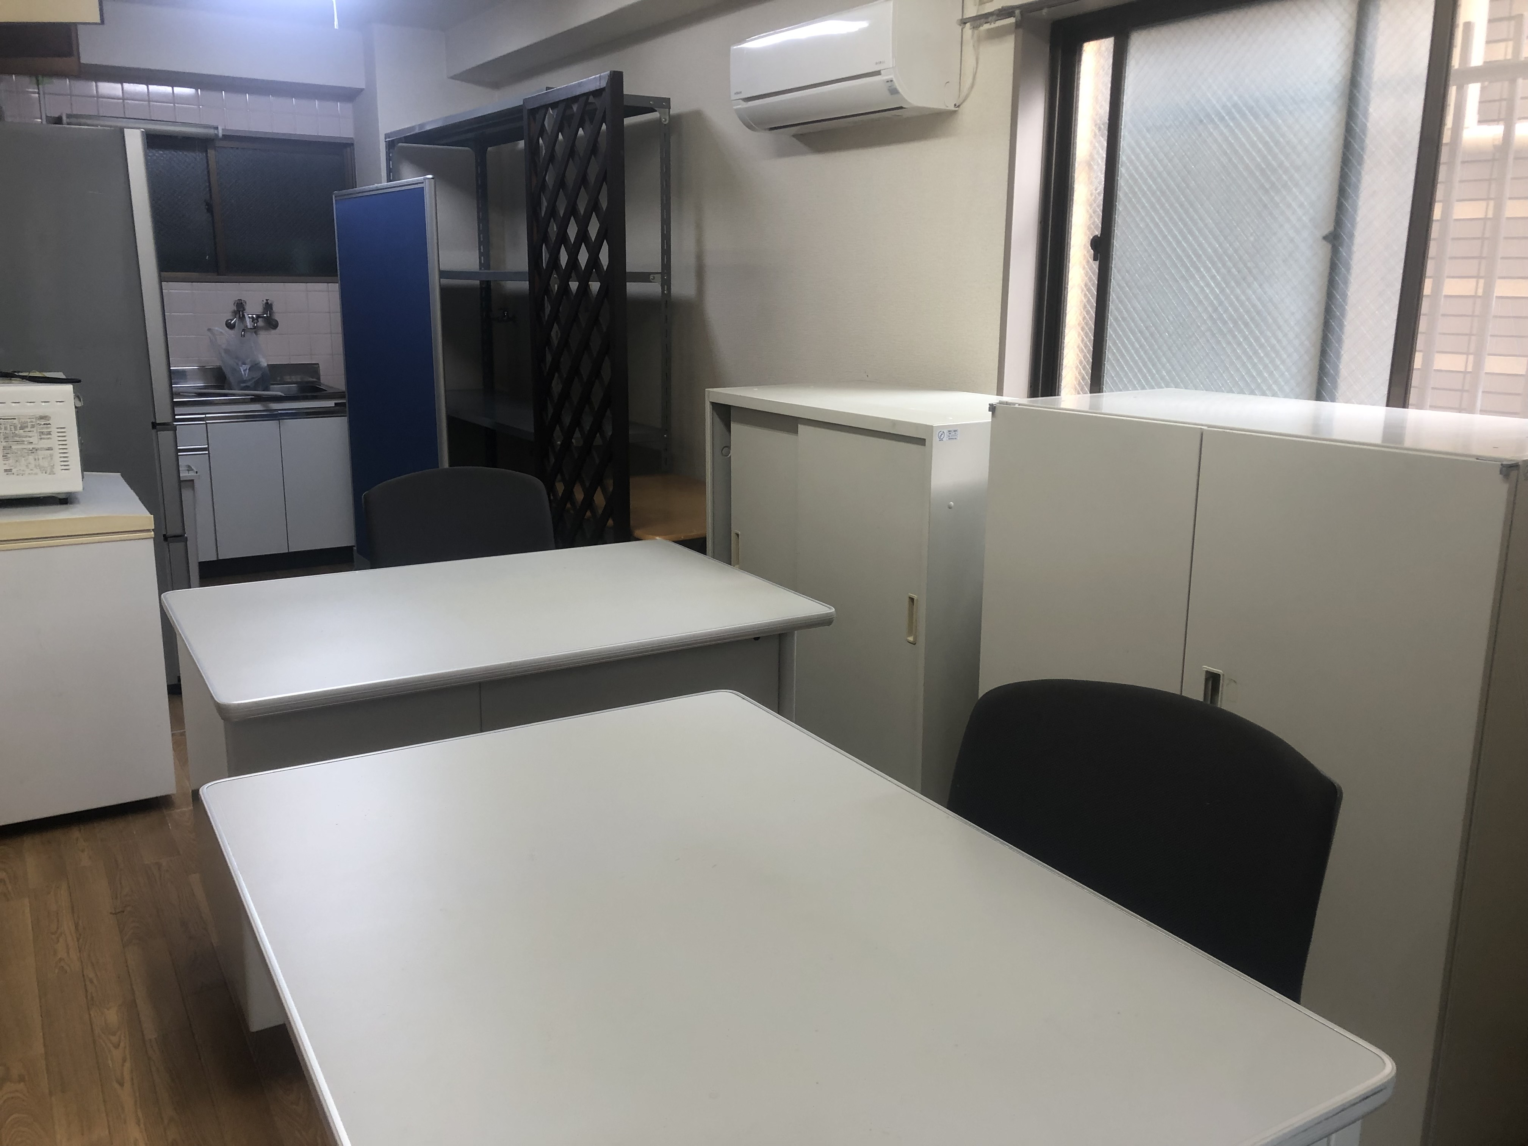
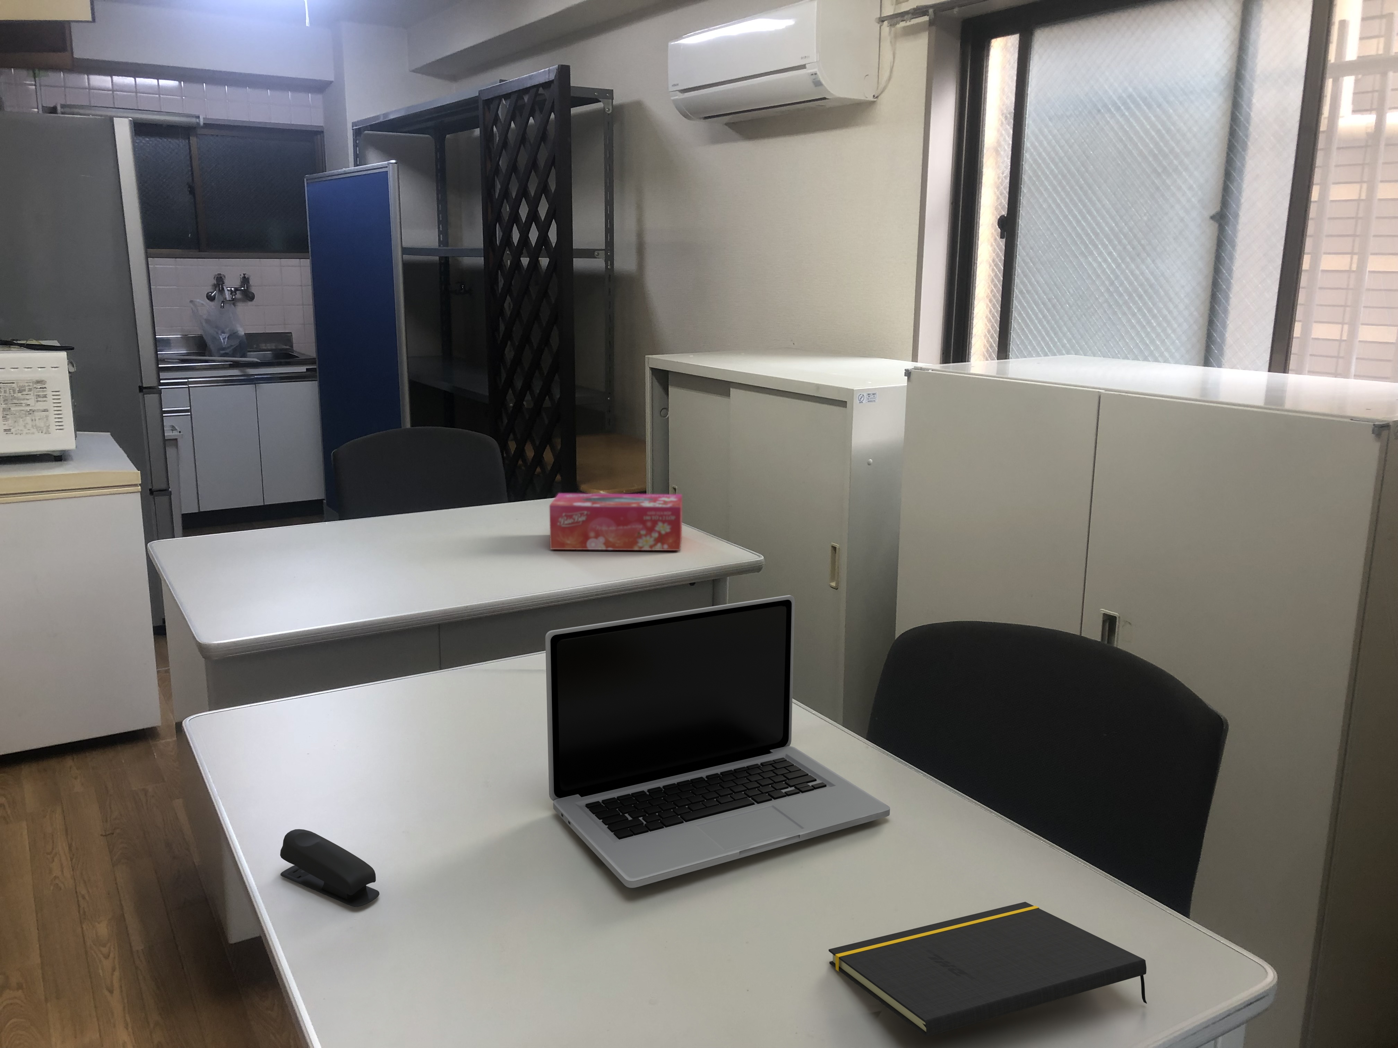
+ stapler [280,829,380,907]
+ notepad [828,902,1147,1037]
+ tissue box [549,493,682,550]
+ laptop [545,596,891,888]
